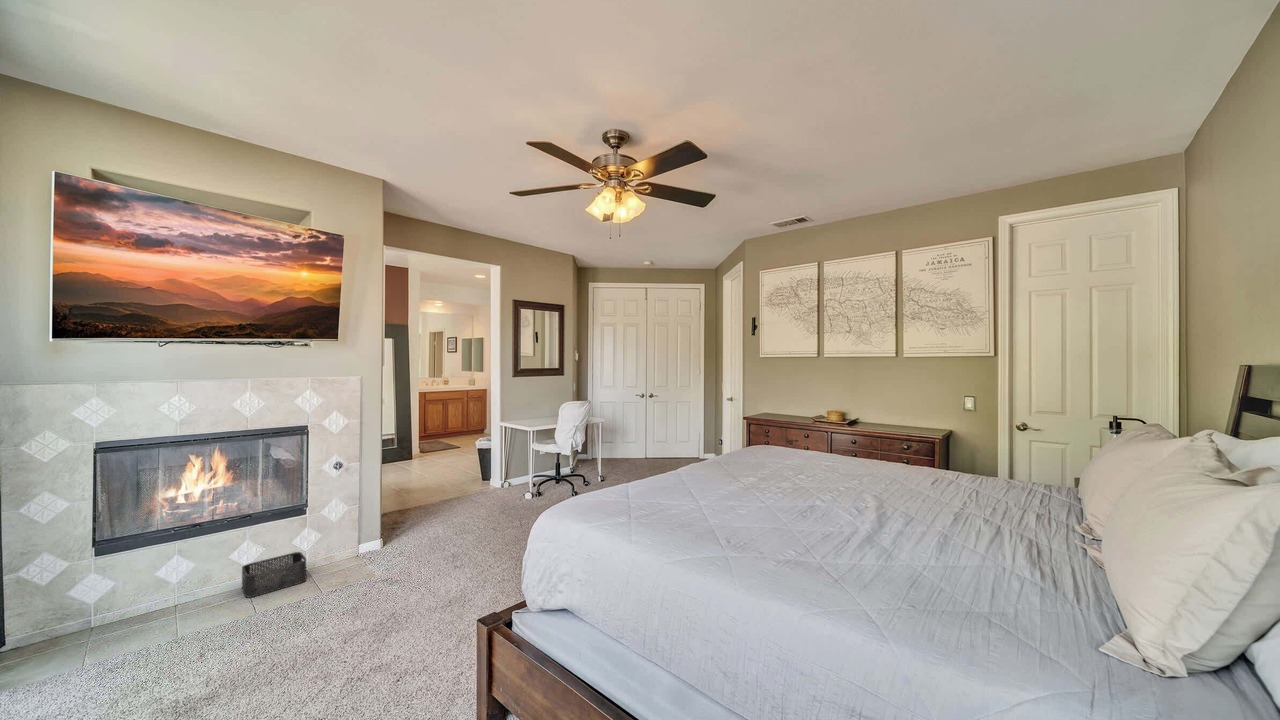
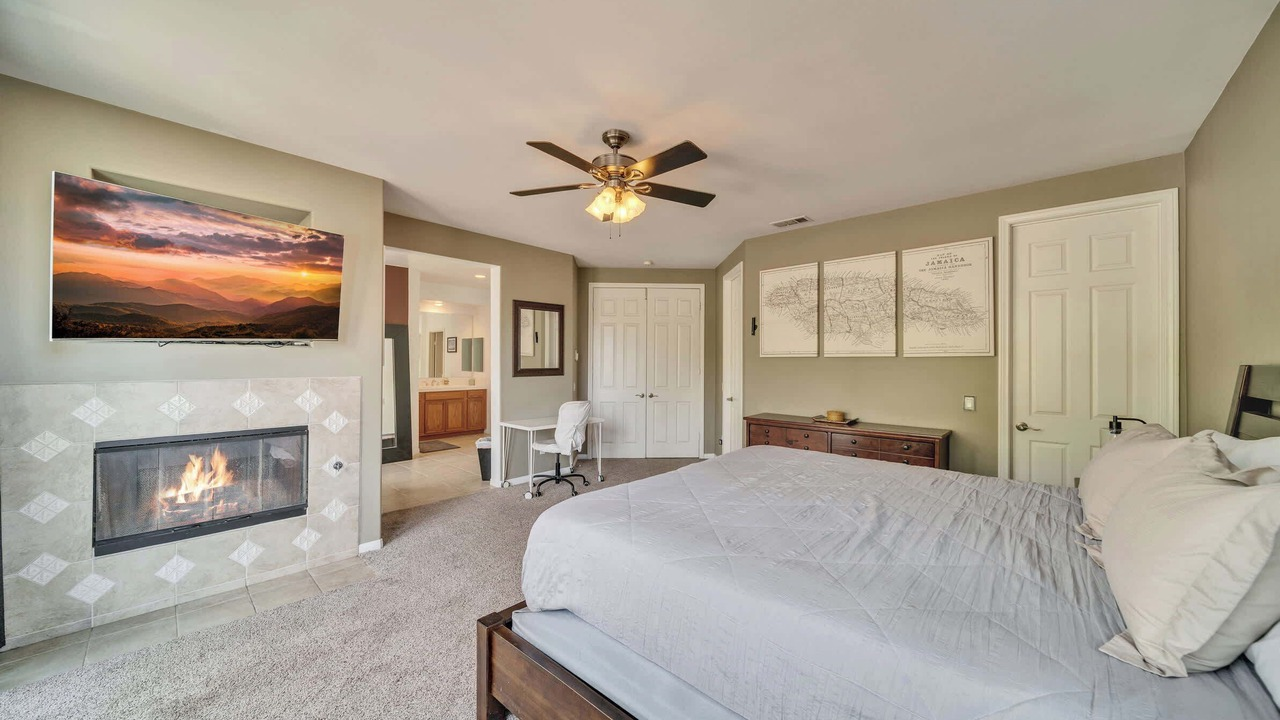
- storage bin [241,551,307,599]
